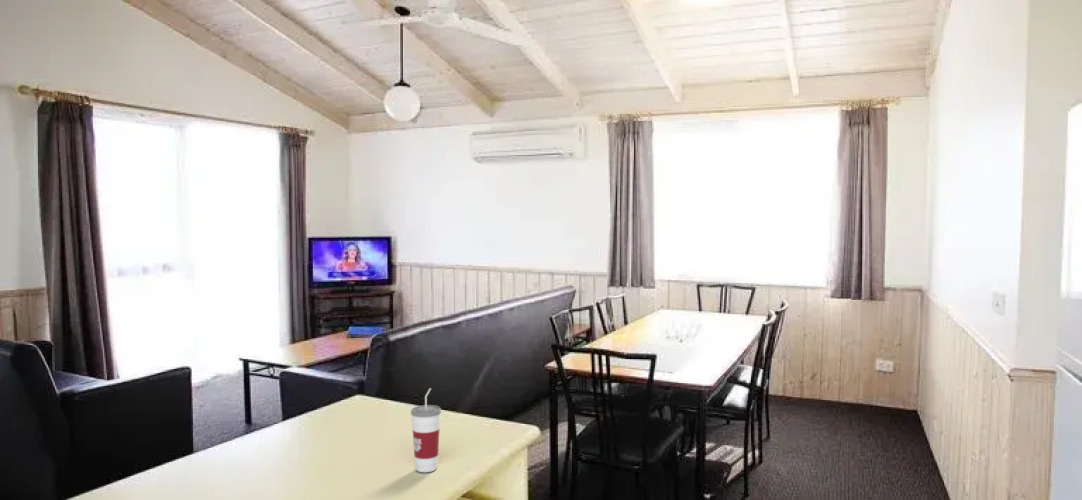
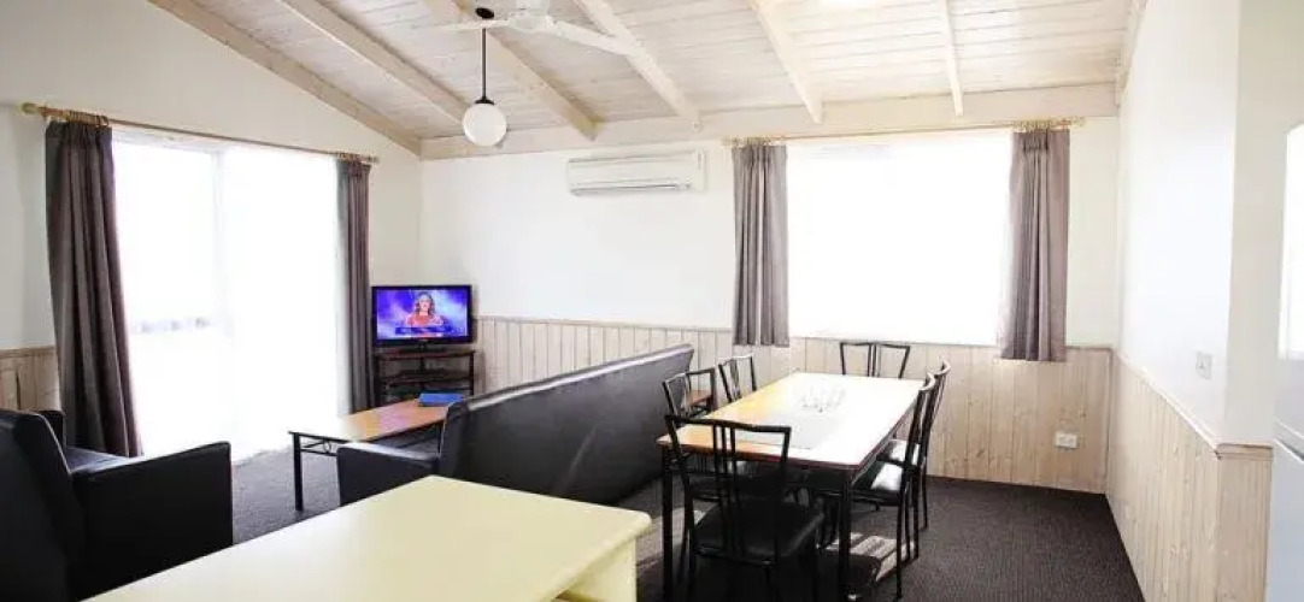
- cup [410,387,442,473]
